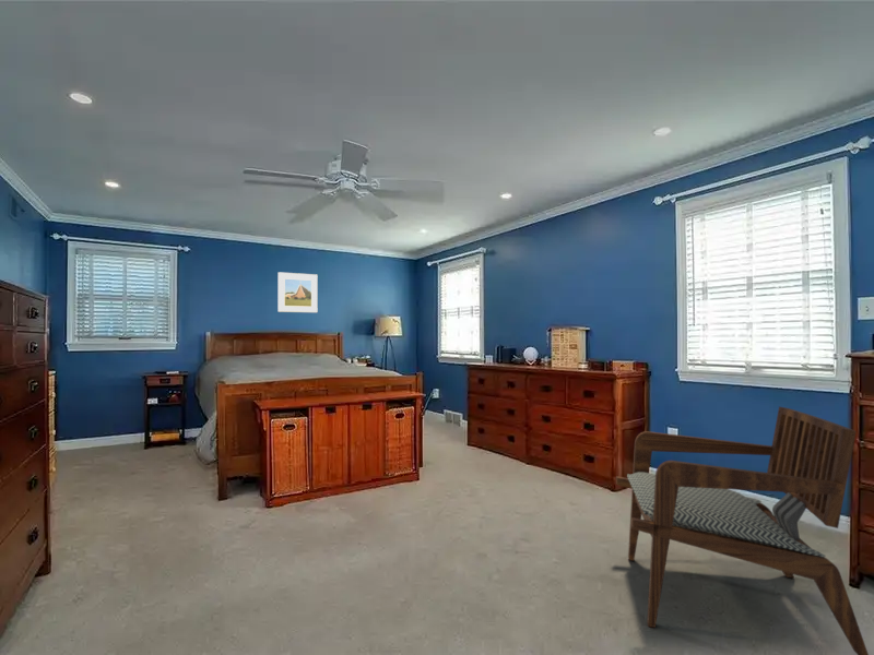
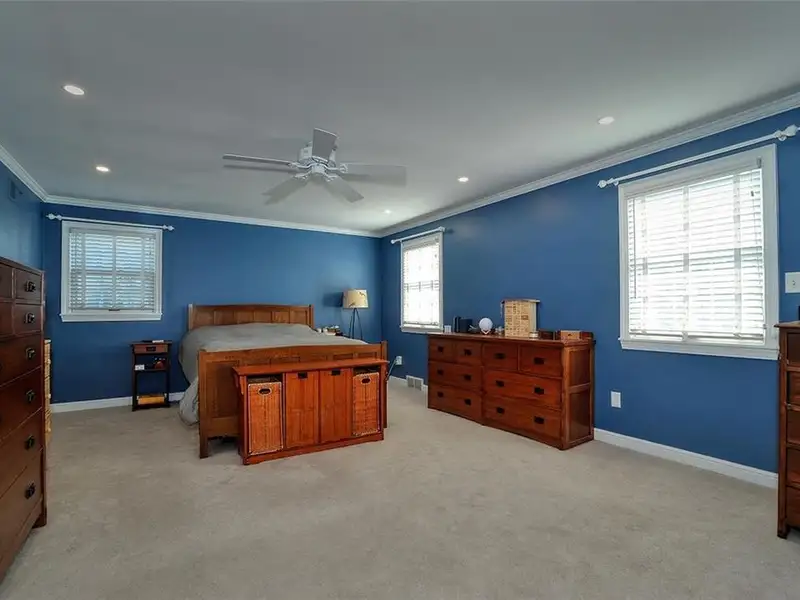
- armchair [615,406,870,655]
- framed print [277,271,319,313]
